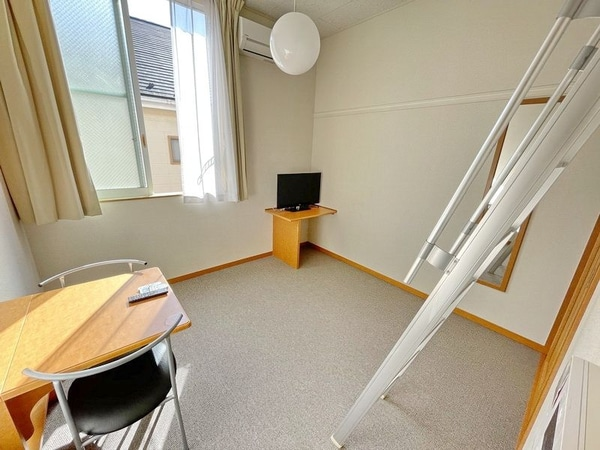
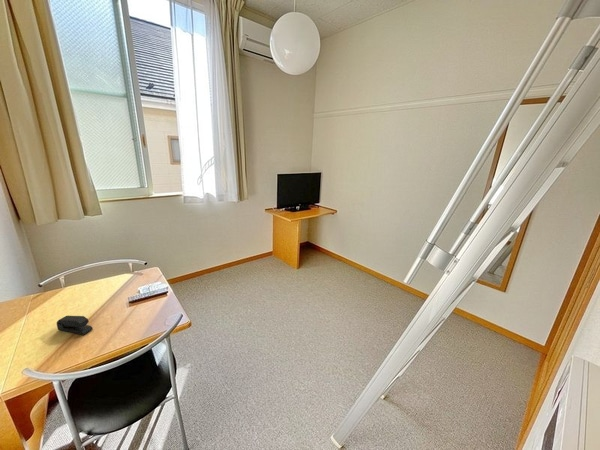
+ stapler [56,315,94,336]
